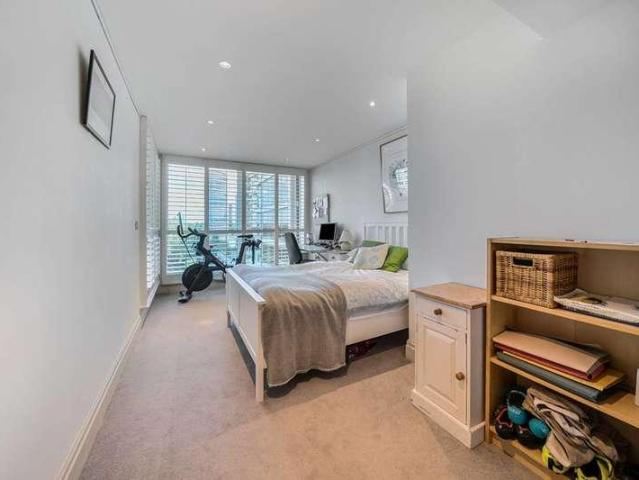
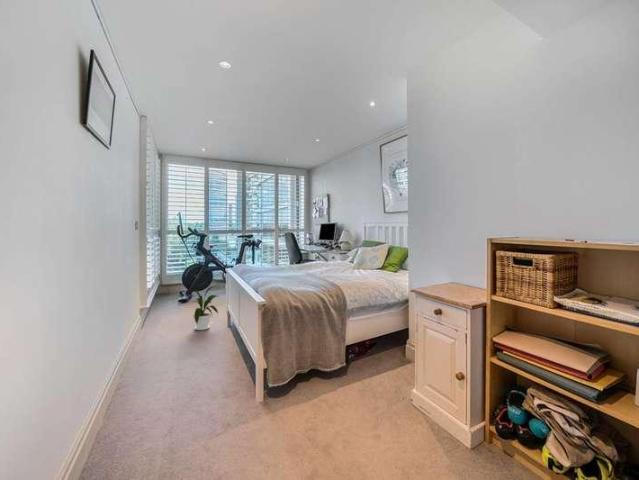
+ house plant [187,285,219,331]
